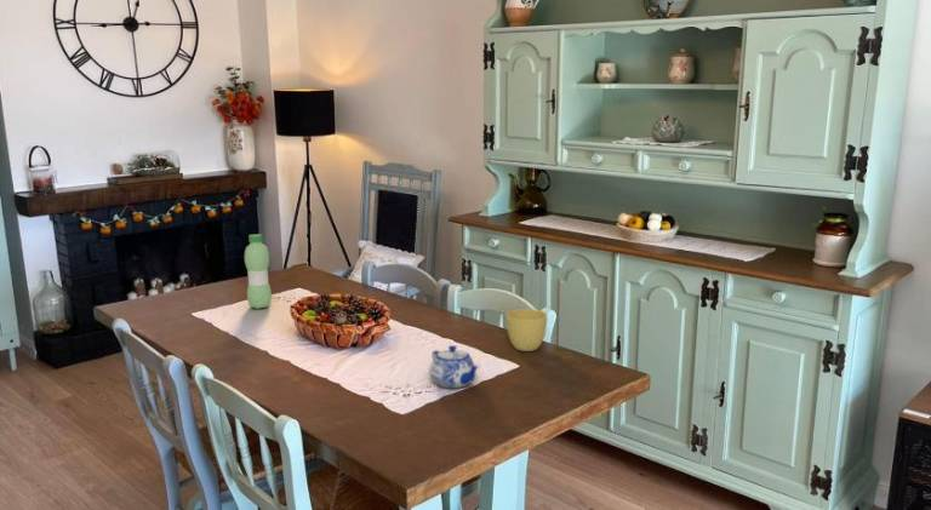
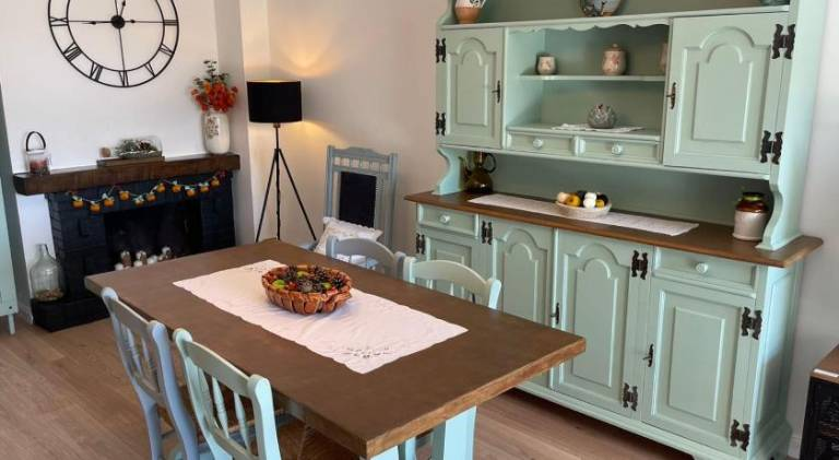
- water bottle [244,233,273,310]
- cup [506,308,548,353]
- teapot [428,344,480,389]
